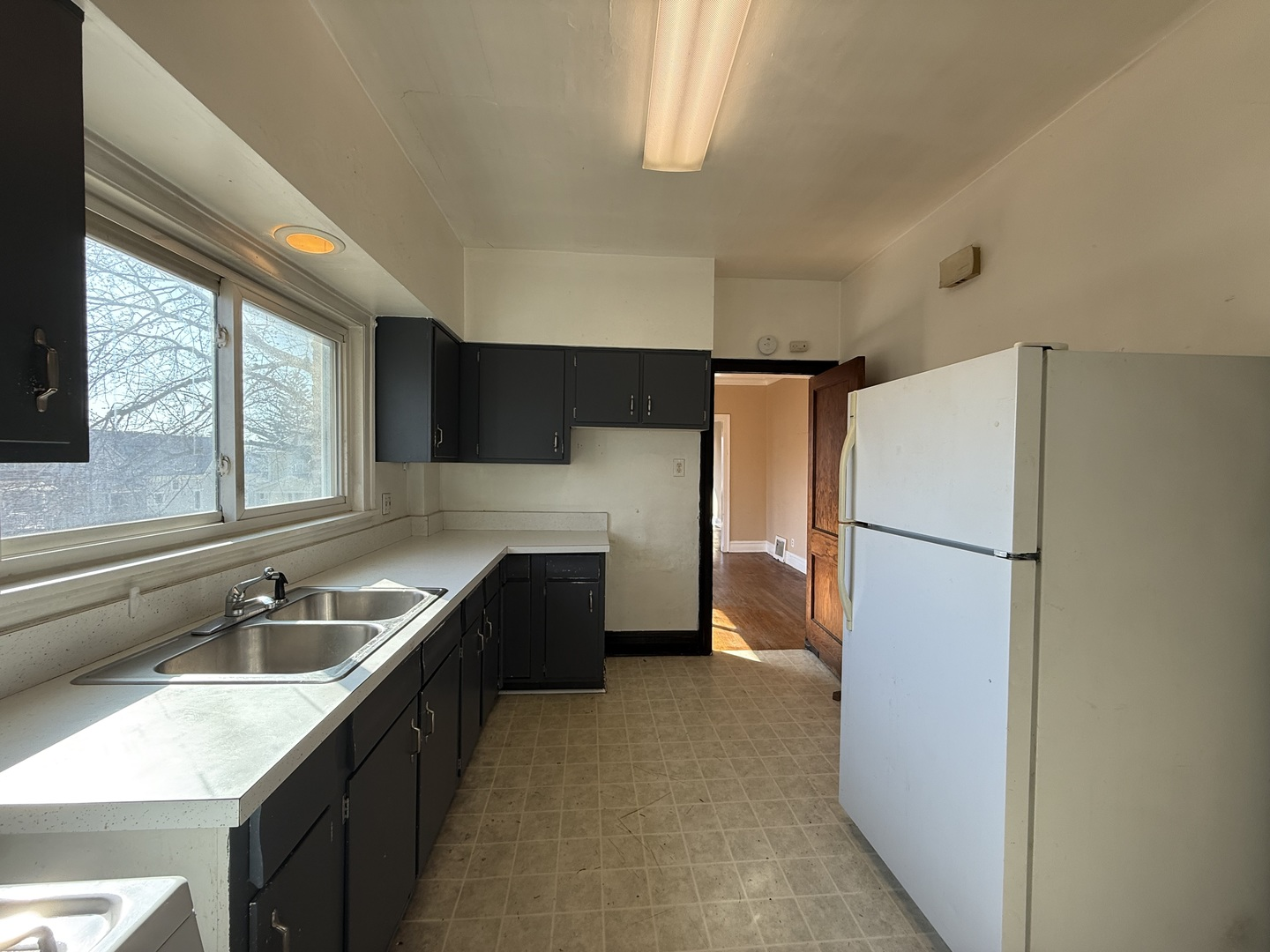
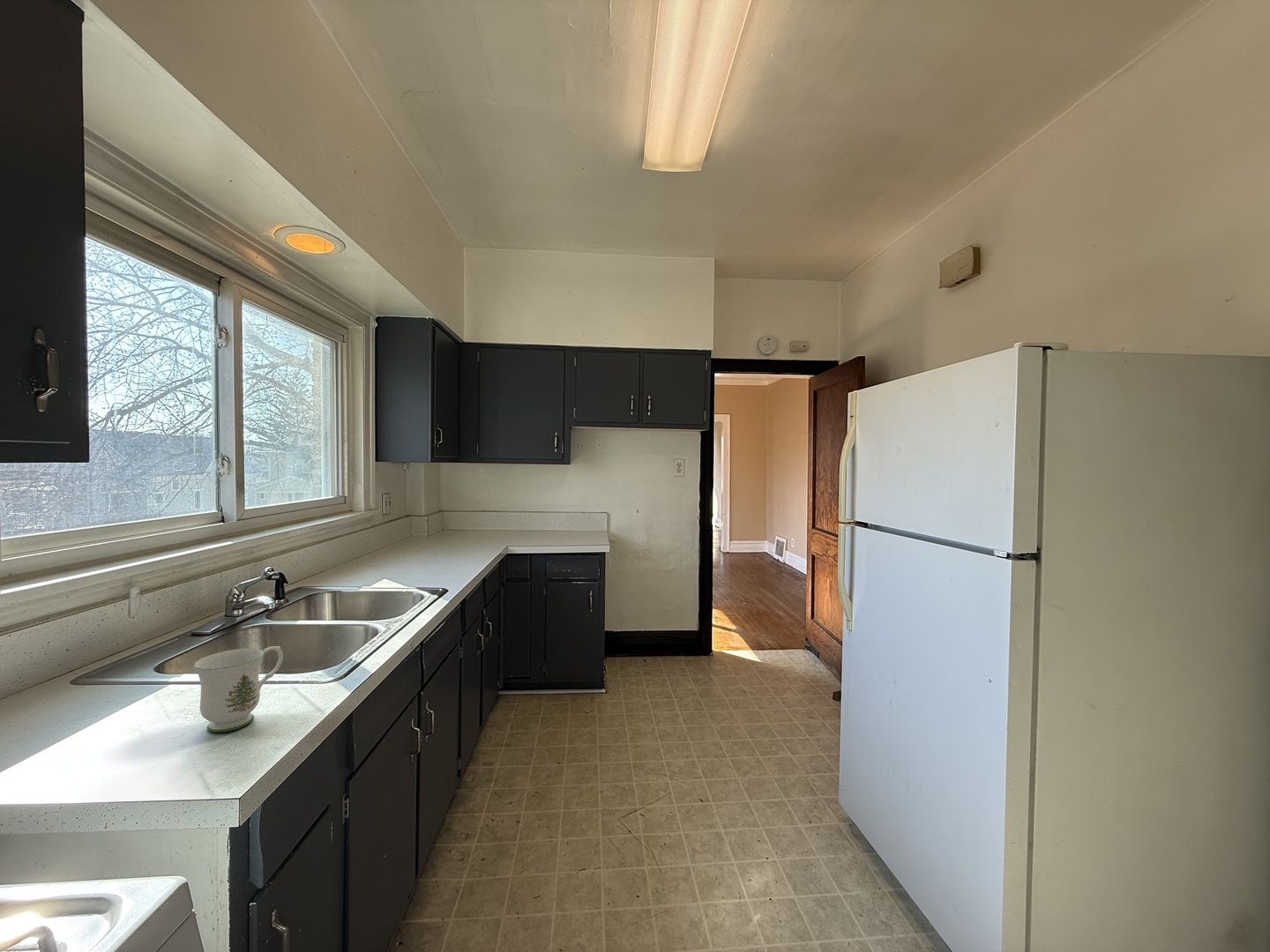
+ mug [192,645,284,733]
